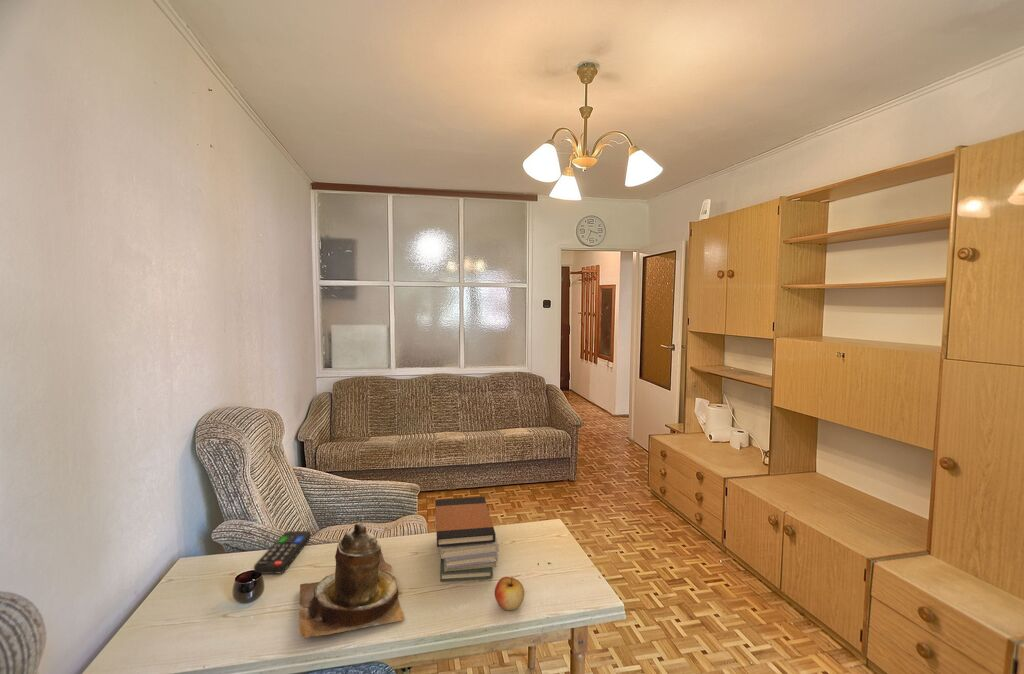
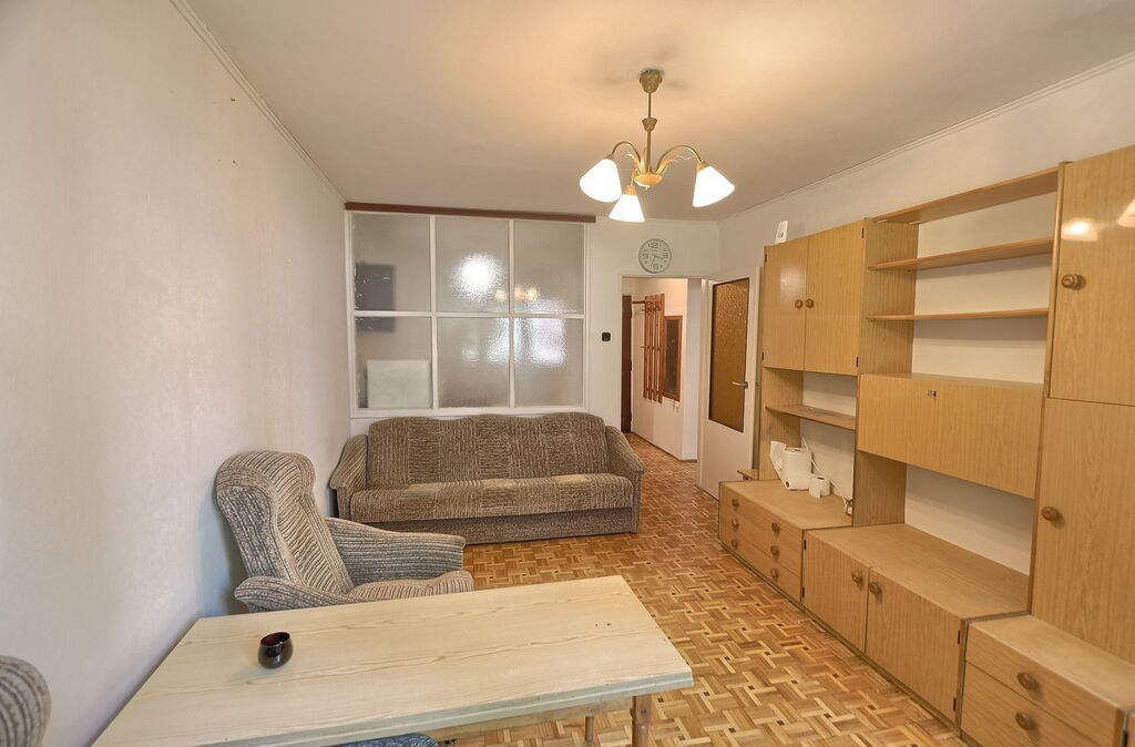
- book stack [434,496,500,582]
- remote control [253,530,312,575]
- teapot [298,521,406,639]
- apple [494,576,525,611]
